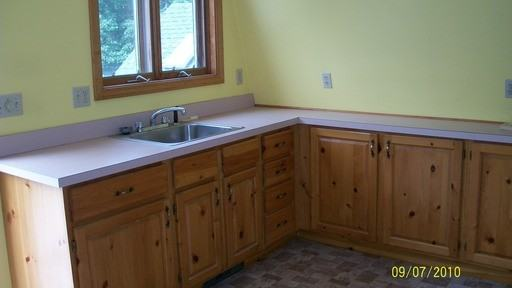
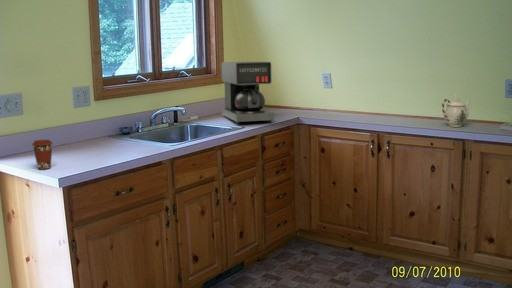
+ coffee cup [31,139,54,170]
+ coffee maker [221,61,275,125]
+ teapot [441,94,471,128]
